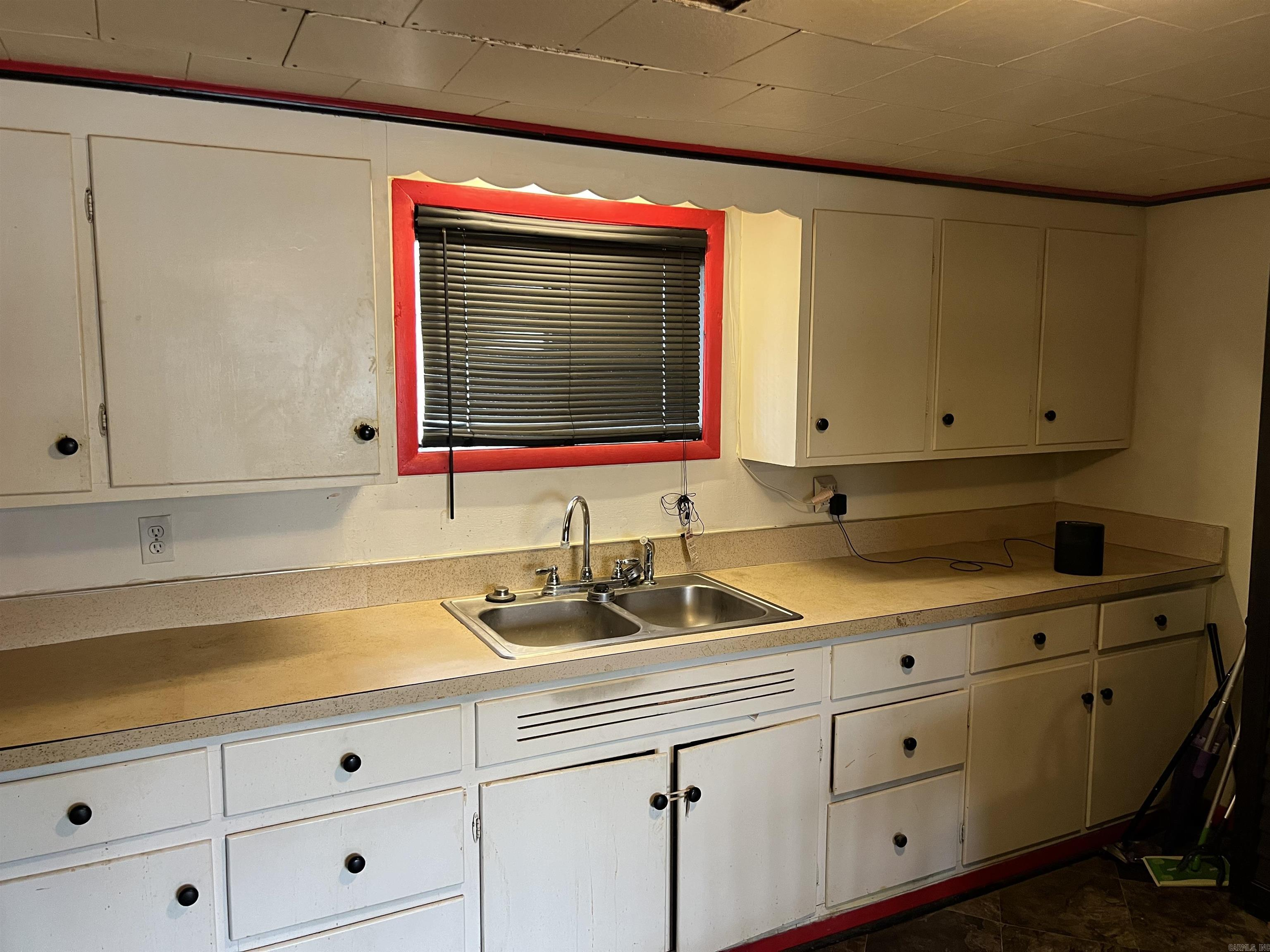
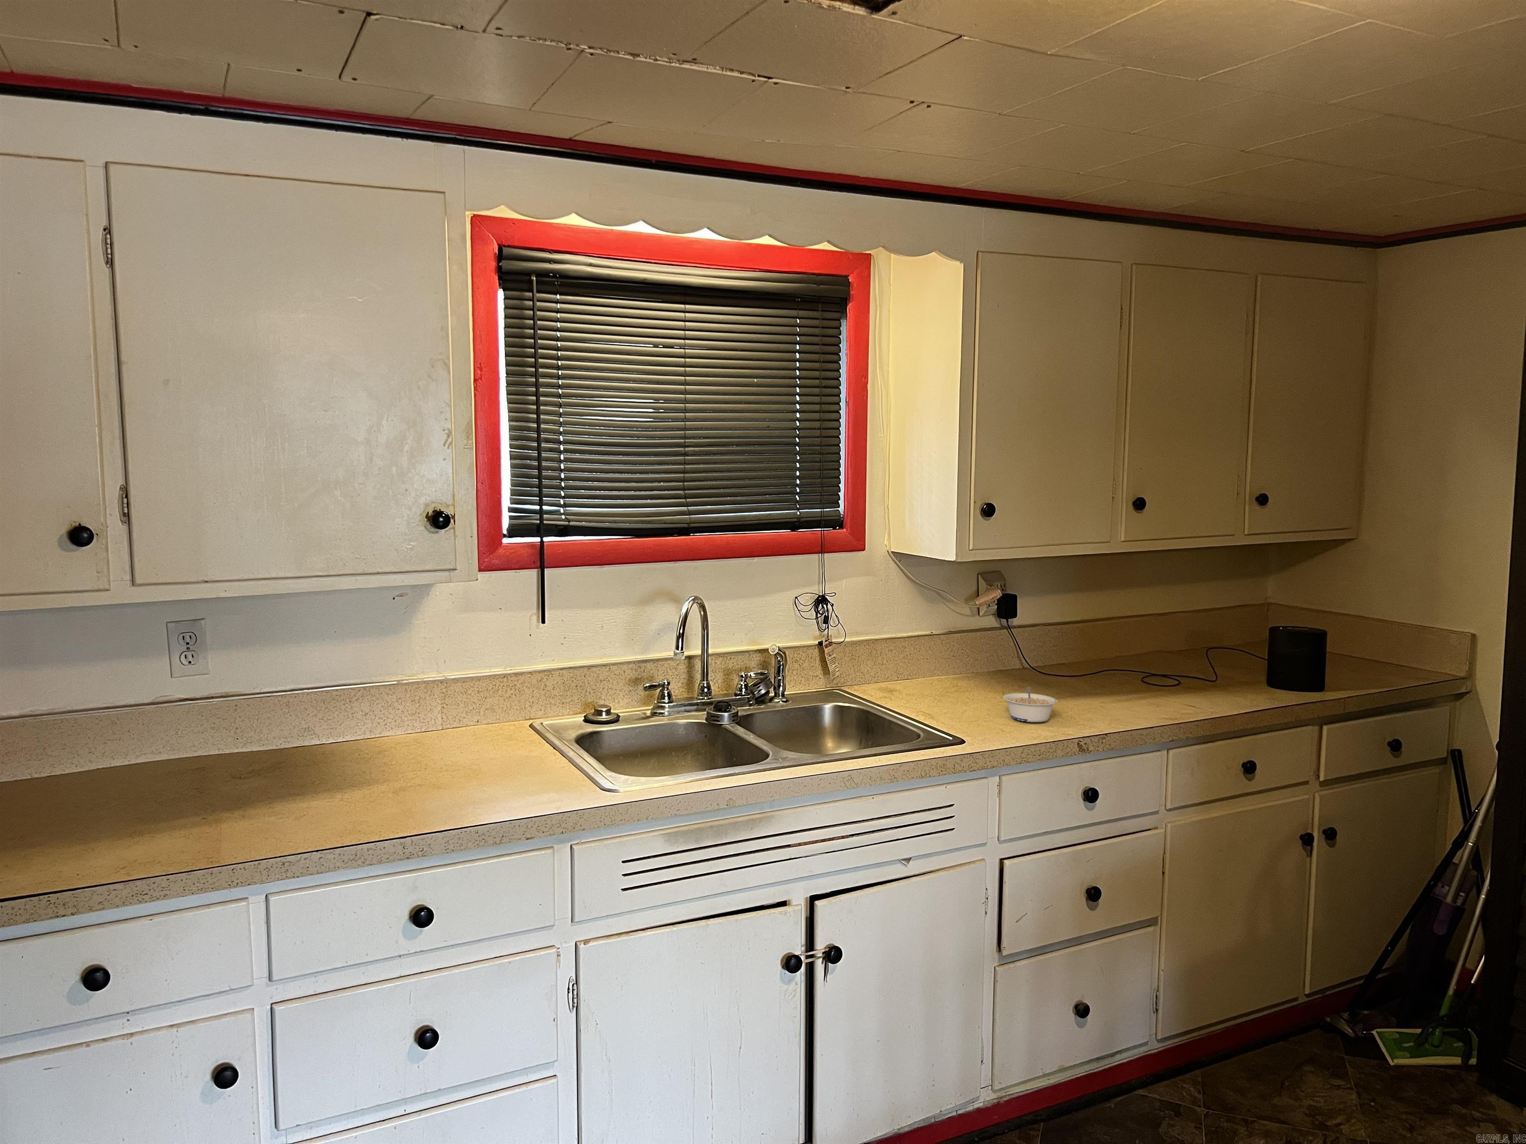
+ legume [1002,686,1059,723]
